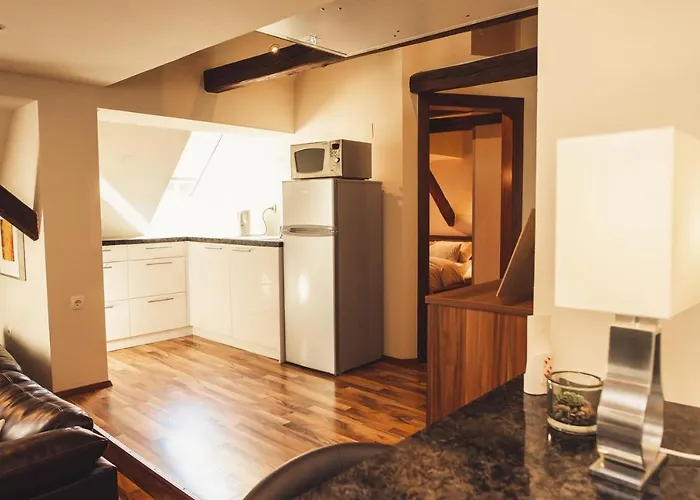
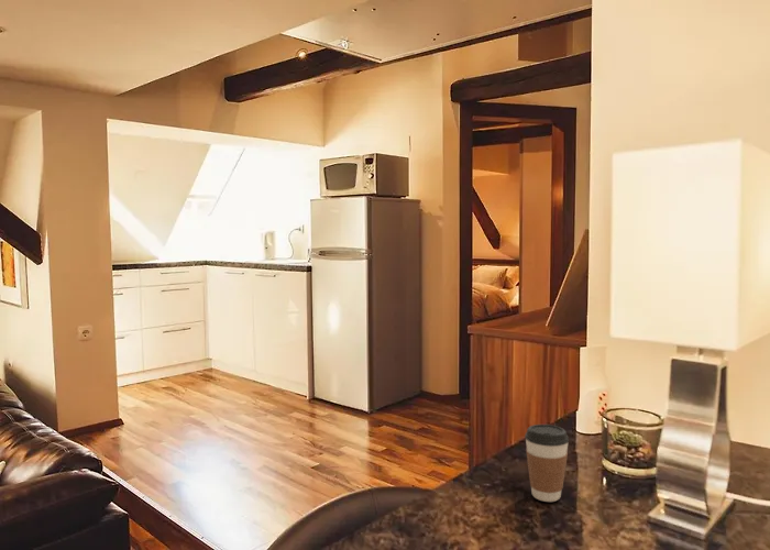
+ coffee cup [524,424,570,503]
